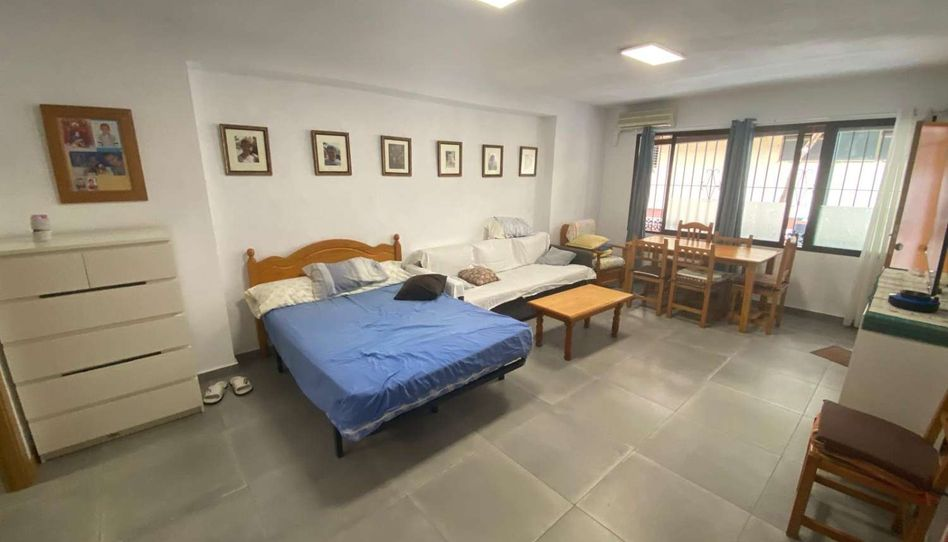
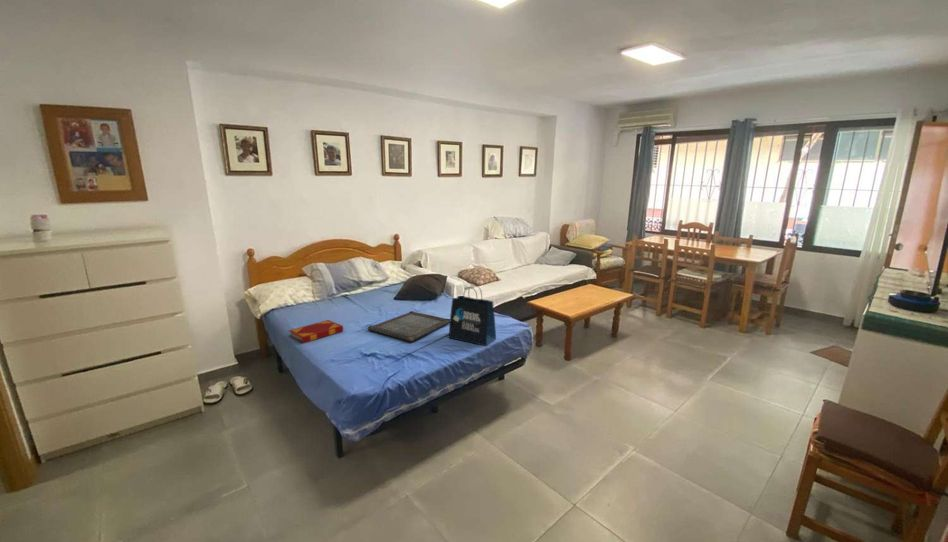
+ serving tray [367,310,450,343]
+ hardback book [288,319,344,344]
+ tote bag [448,284,497,347]
